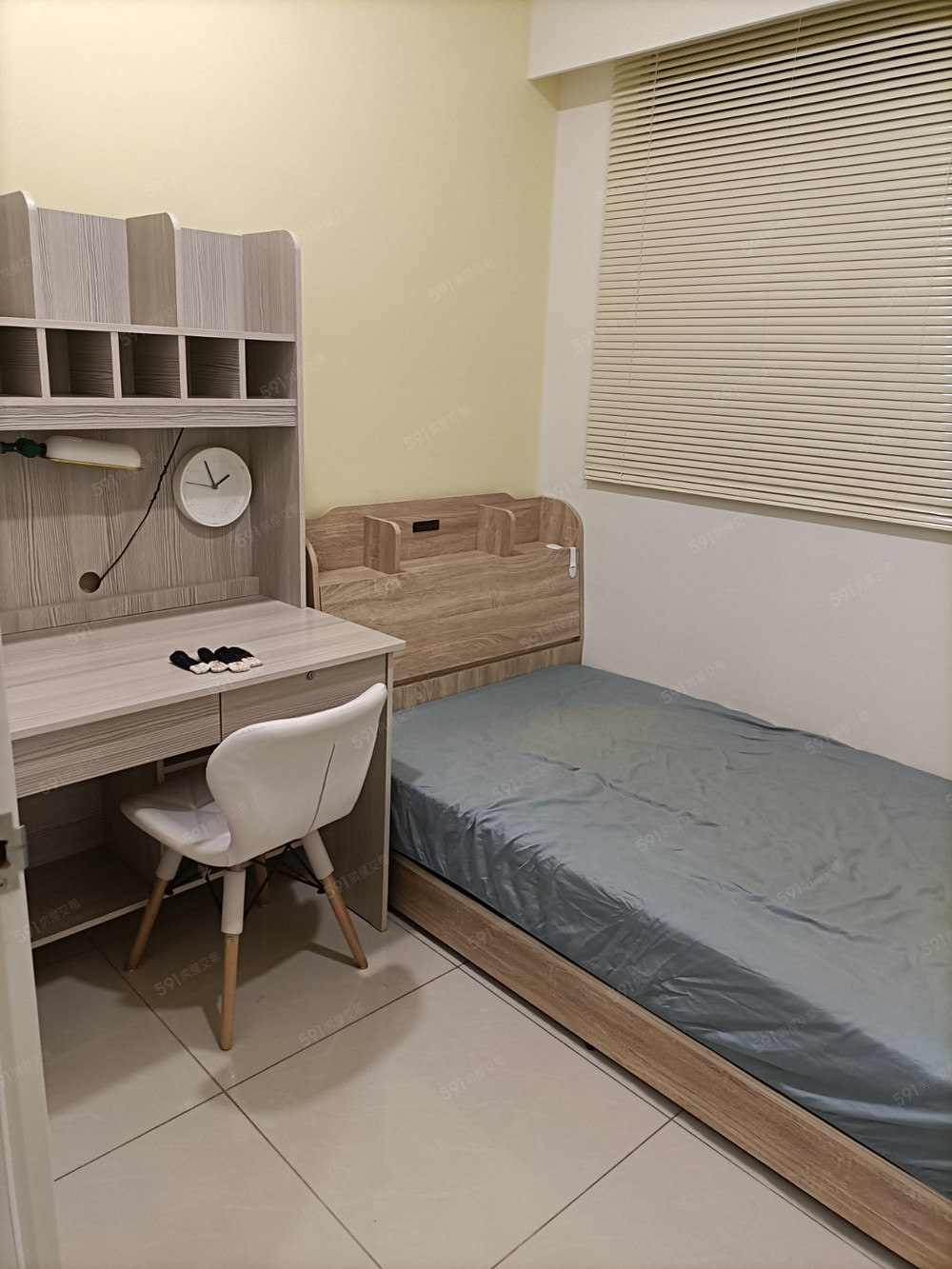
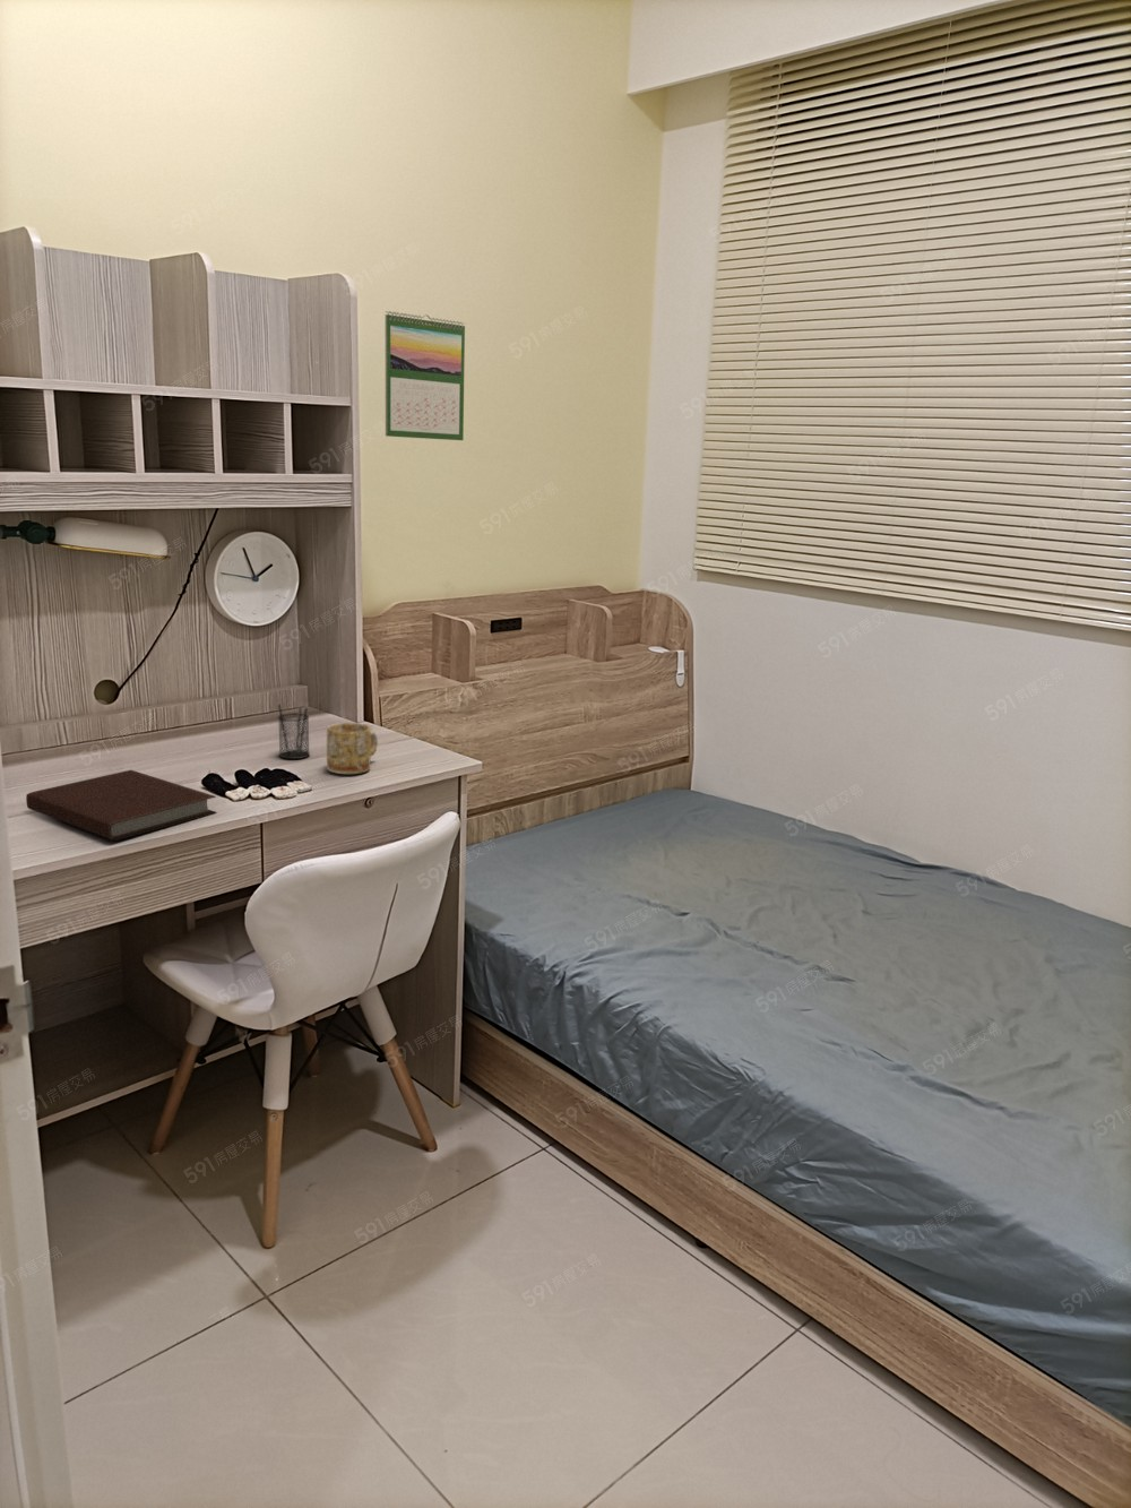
+ mug [326,721,379,775]
+ pencil holder [277,700,311,761]
+ notebook [25,769,217,841]
+ calendar [385,310,466,441]
